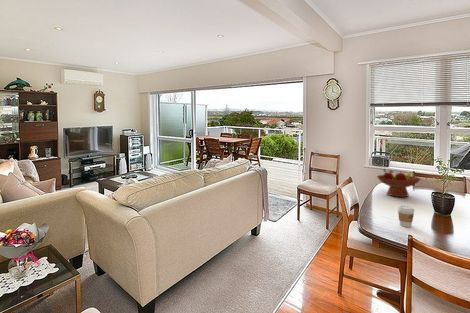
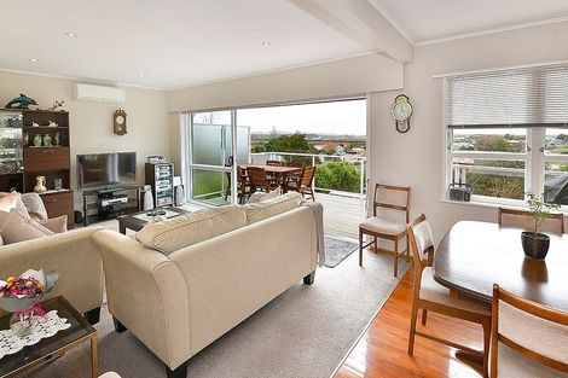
- fruit bowl [376,168,422,198]
- coffee cup [397,205,415,228]
